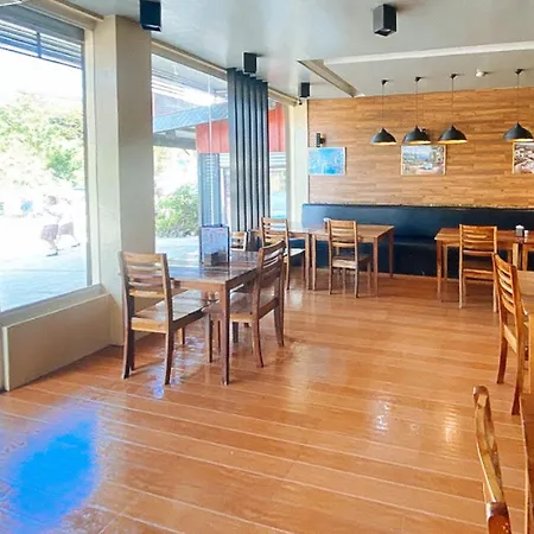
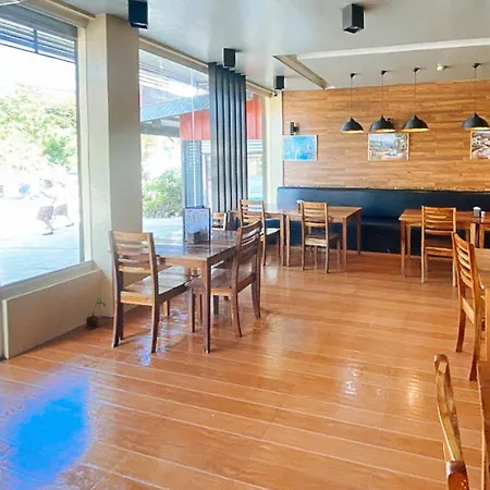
+ potted plant [85,297,107,329]
